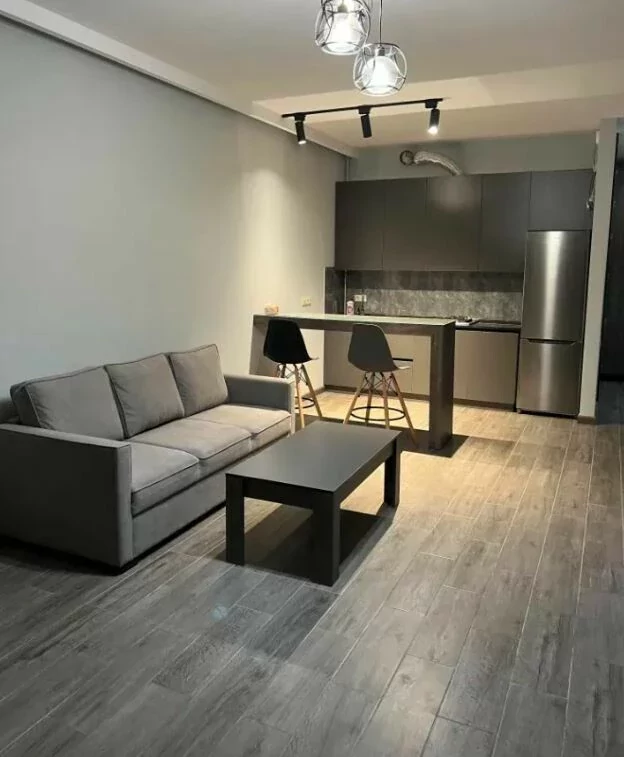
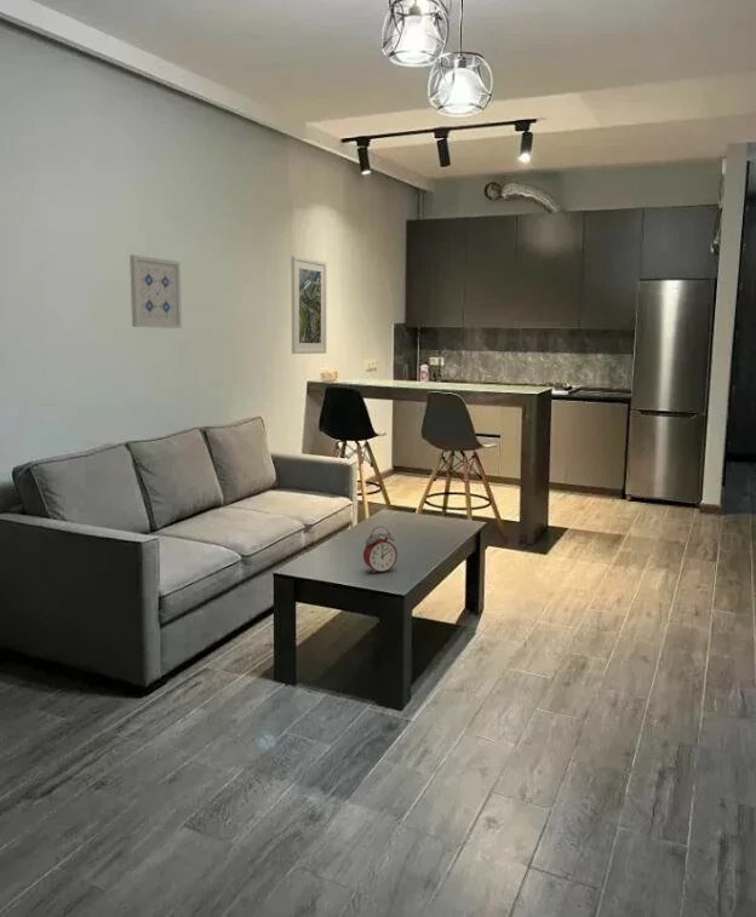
+ alarm clock [362,526,399,574]
+ wall art [128,253,183,329]
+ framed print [290,254,328,355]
